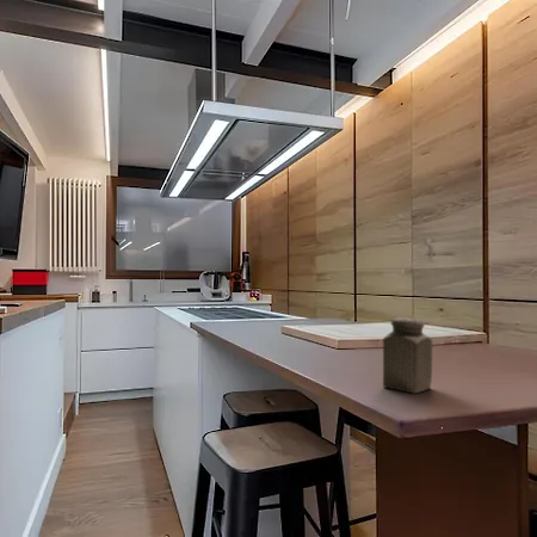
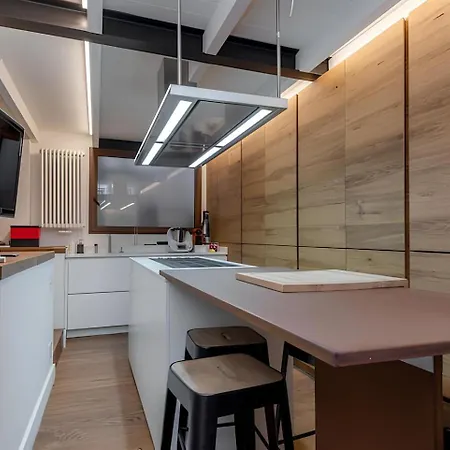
- salt shaker [382,316,433,395]
